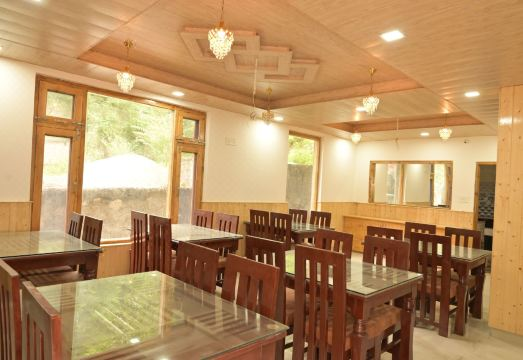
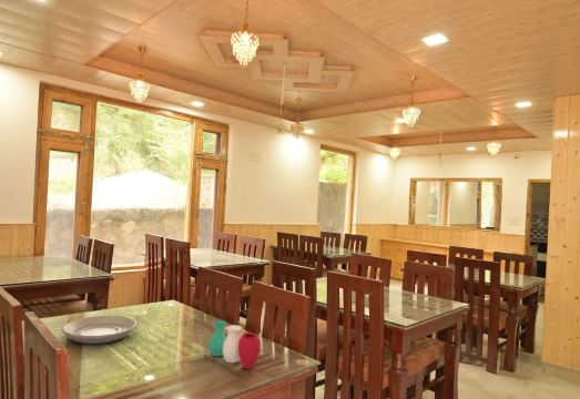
+ plate [61,315,139,345]
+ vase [206,319,262,370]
